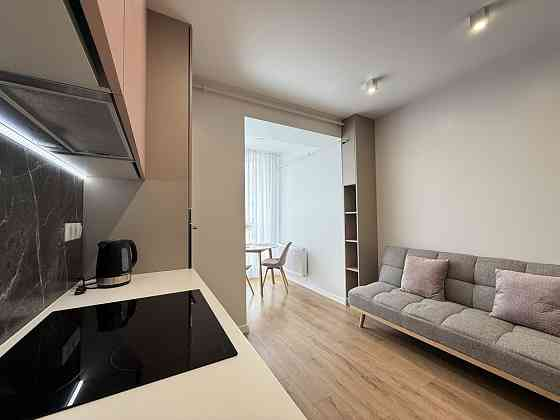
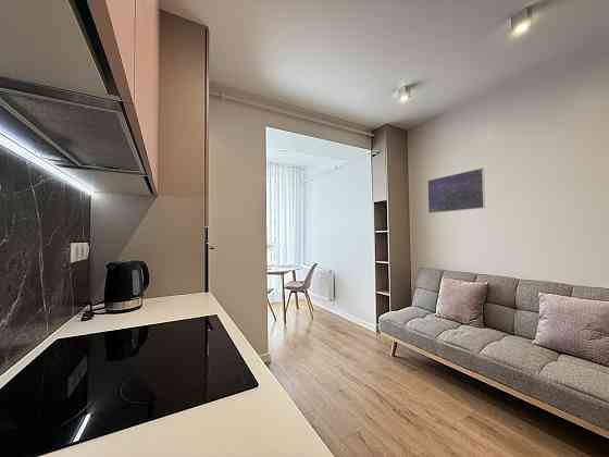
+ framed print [426,168,486,214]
